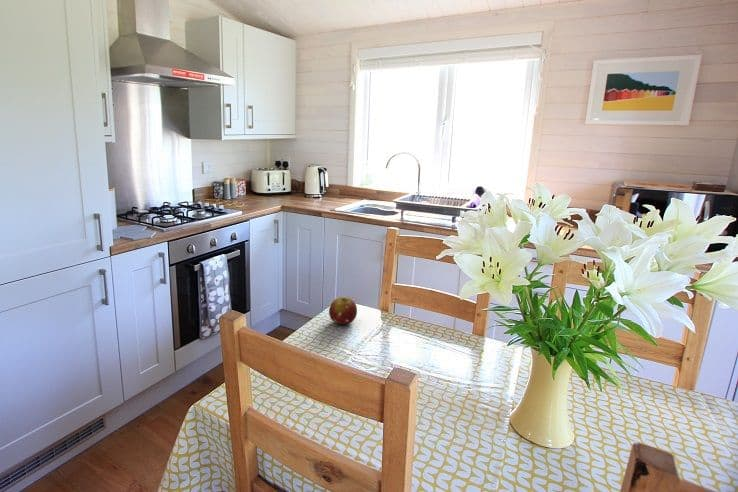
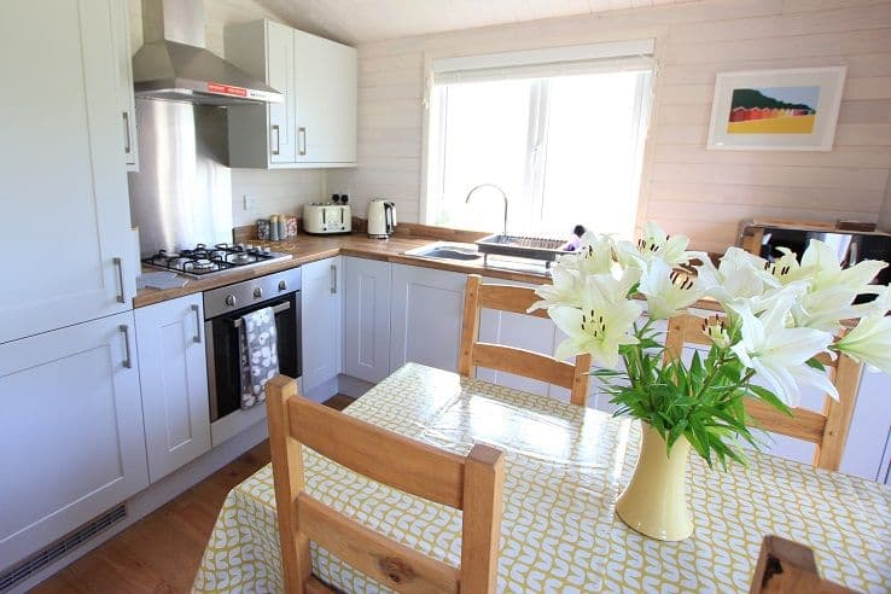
- fruit [328,296,358,325]
